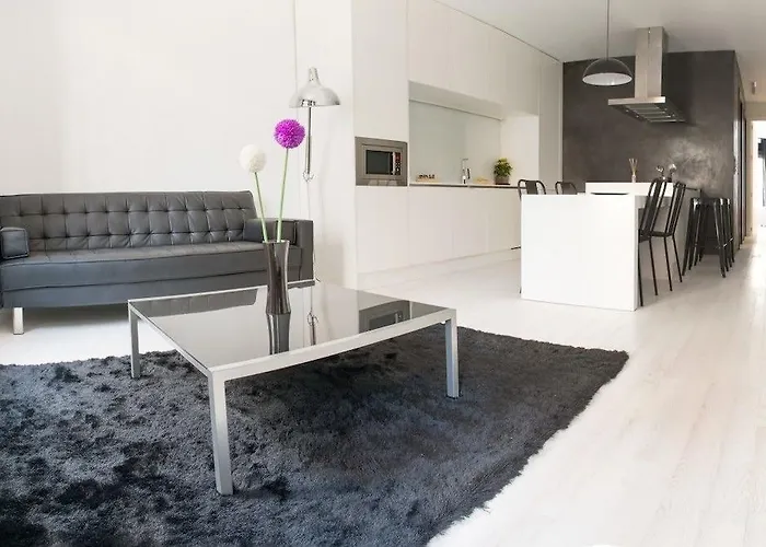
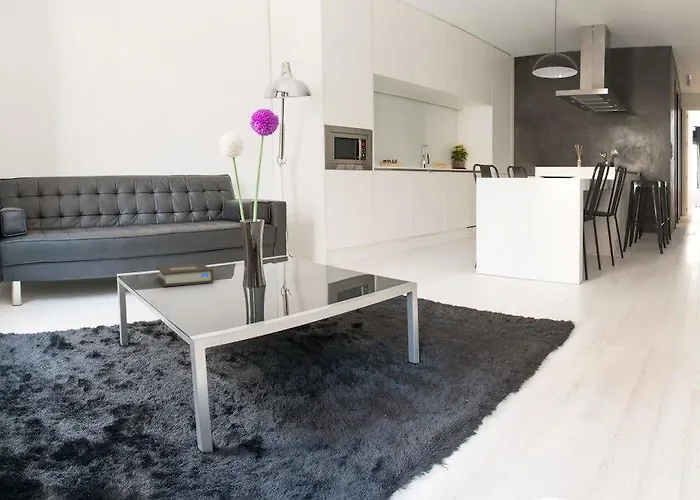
+ book [155,262,215,287]
